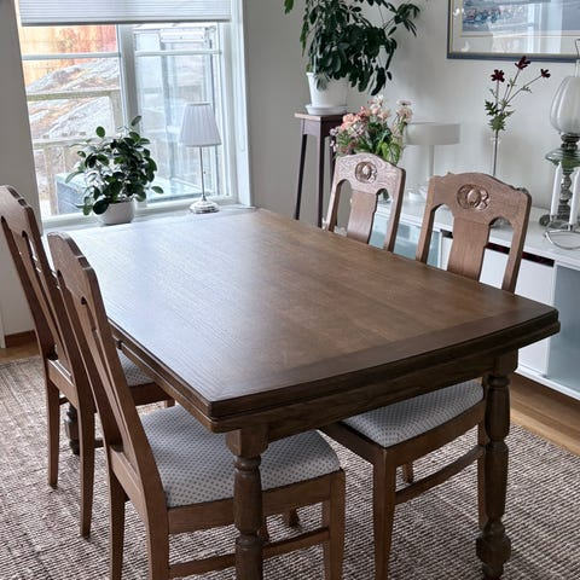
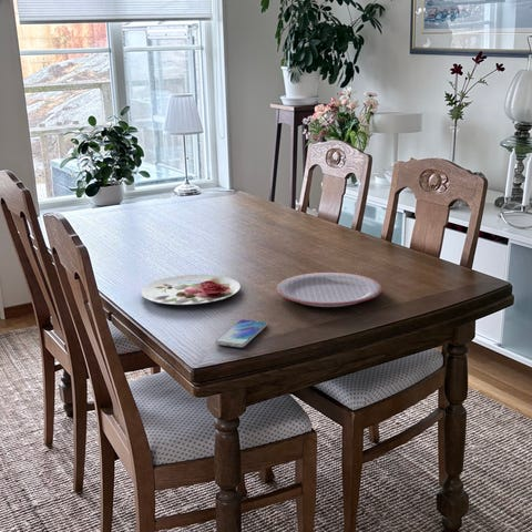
+ plate [275,272,382,308]
+ smartphone [214,318,268,348]
+ plate [140,274,242,306]
